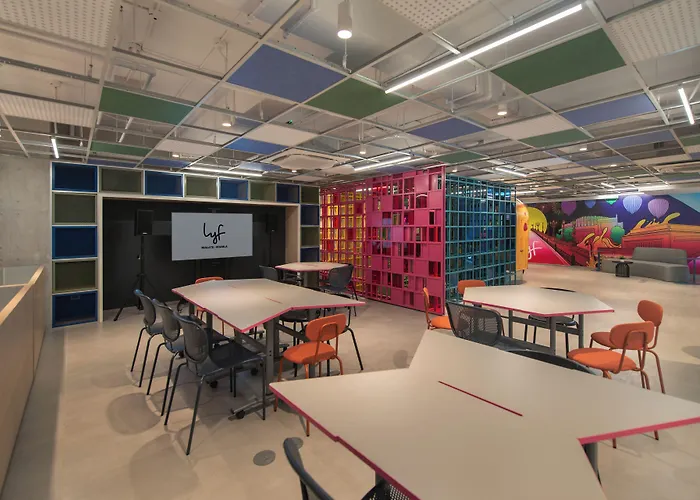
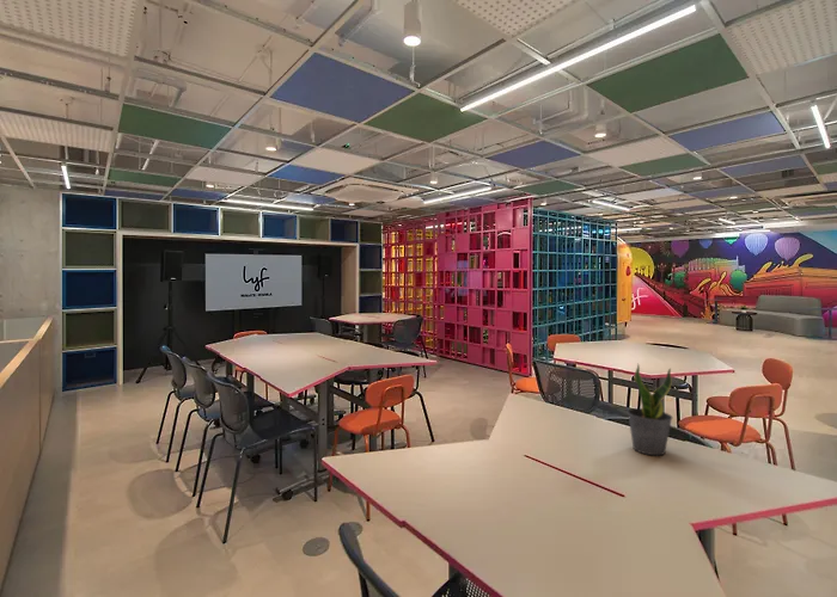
+ potted plant [627,363,673,456]
